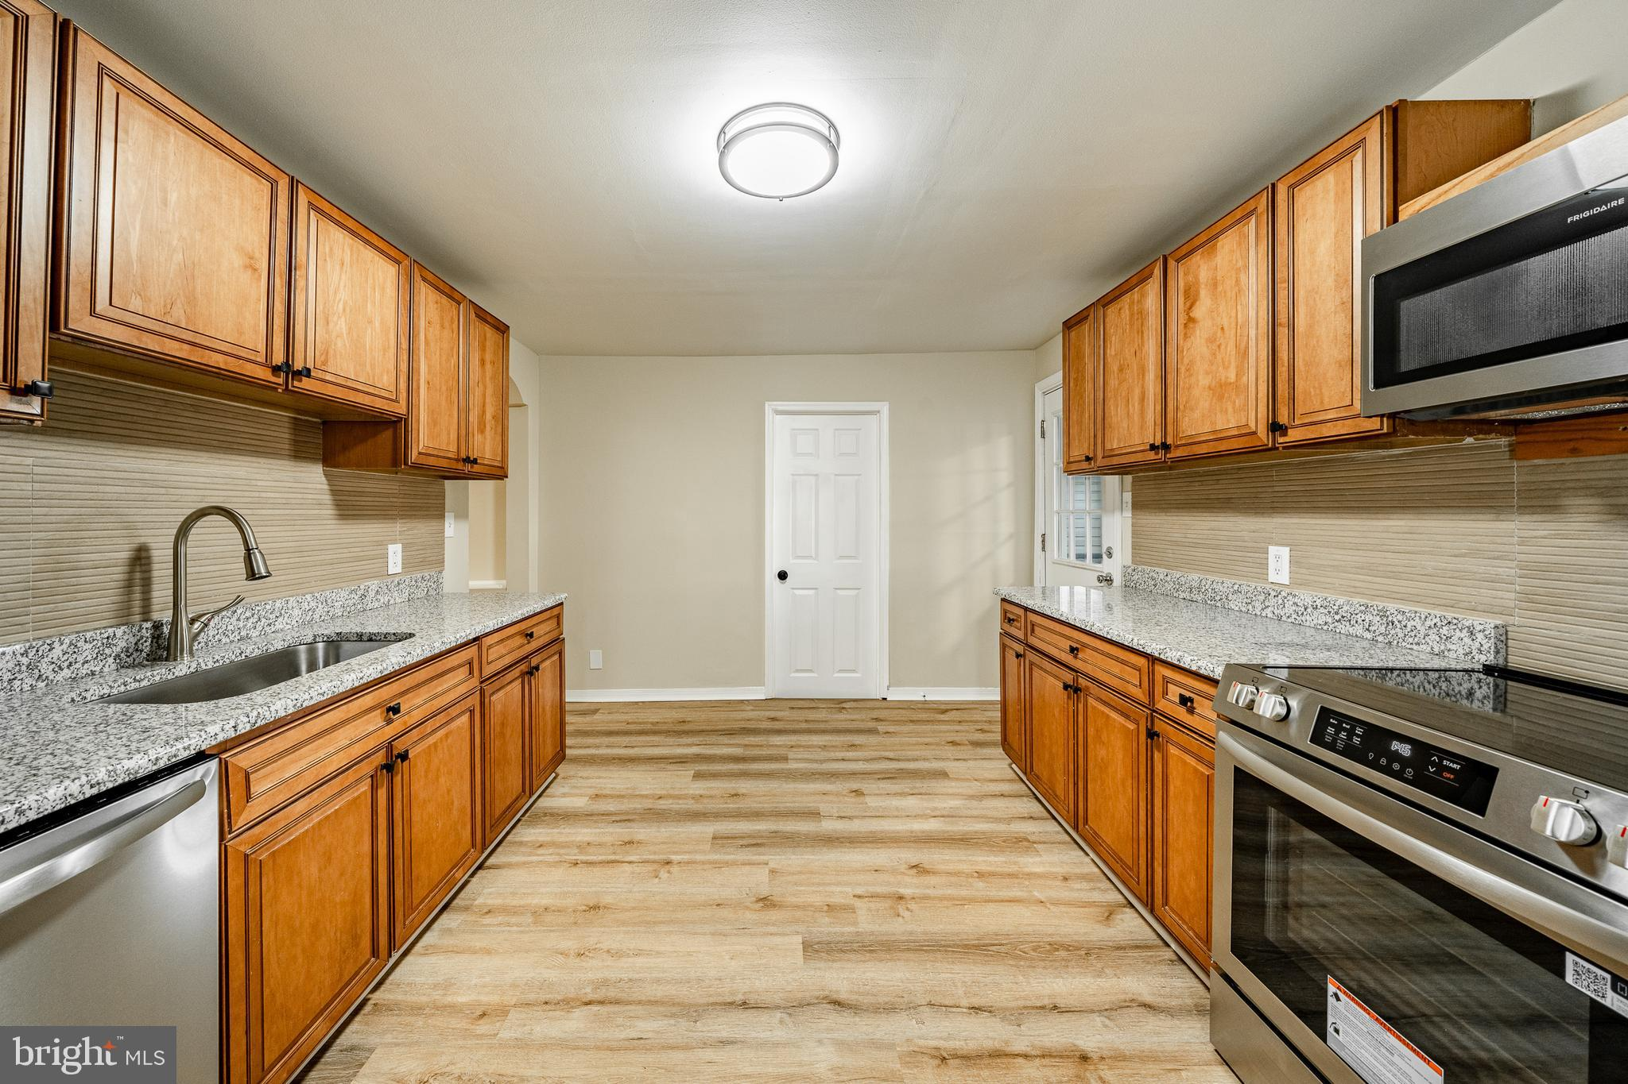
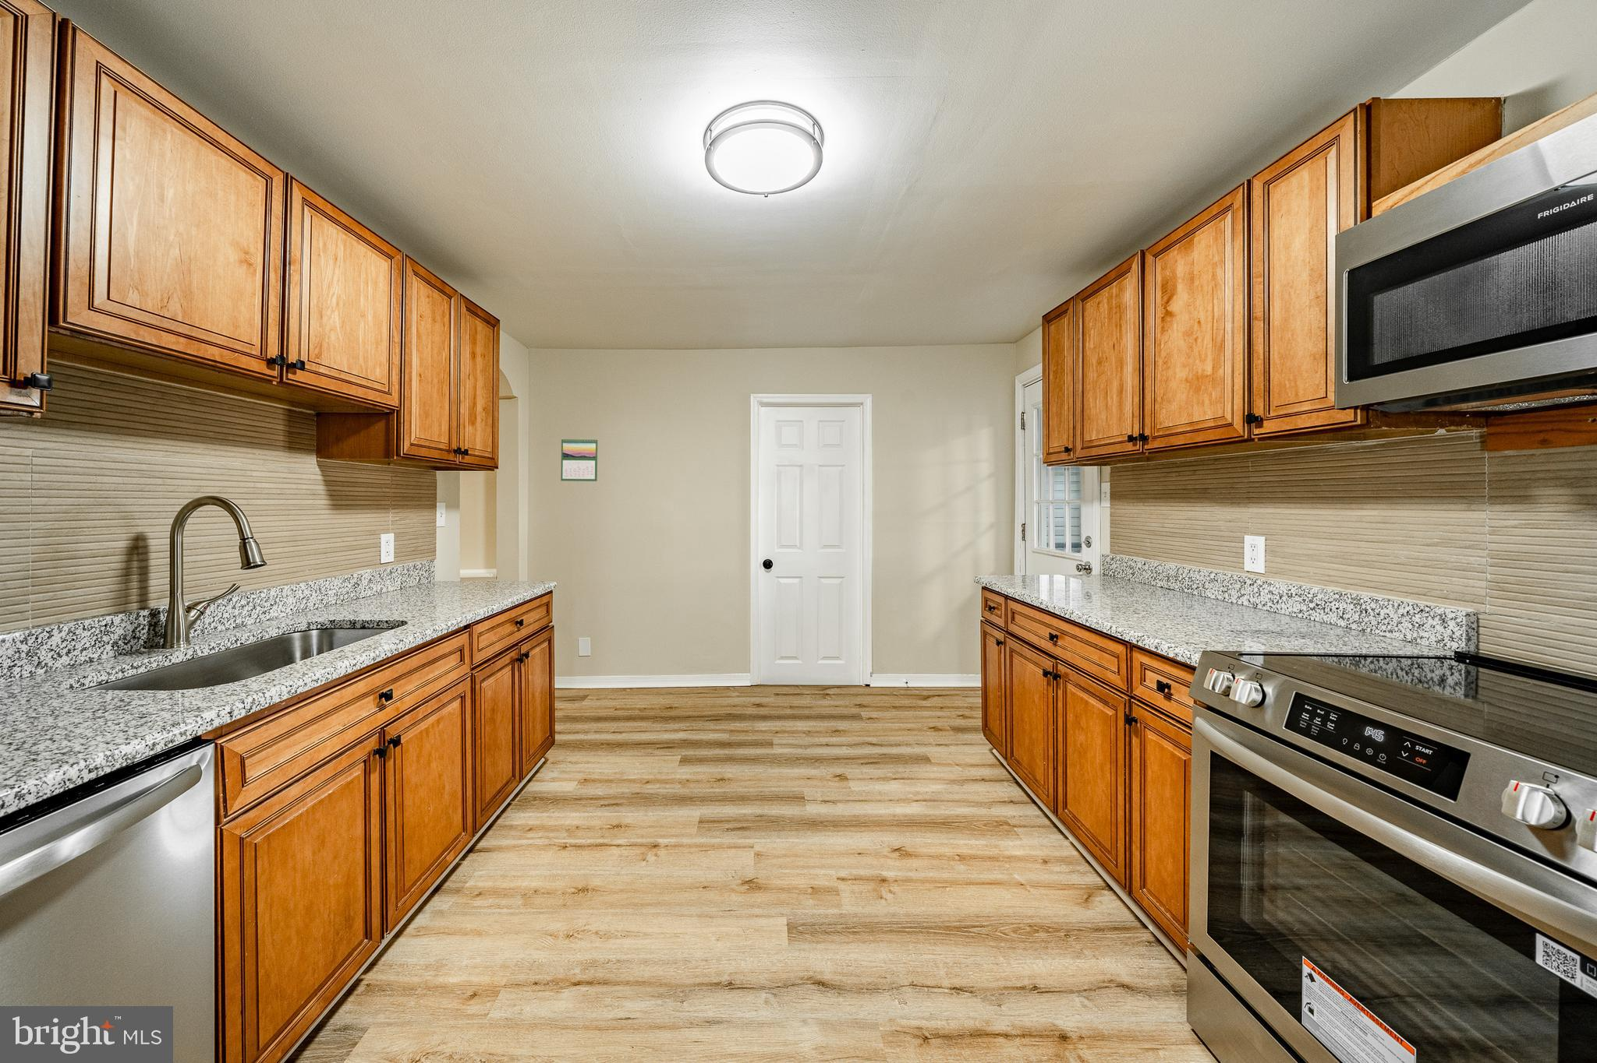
+ calendar [560,437,598,482]
